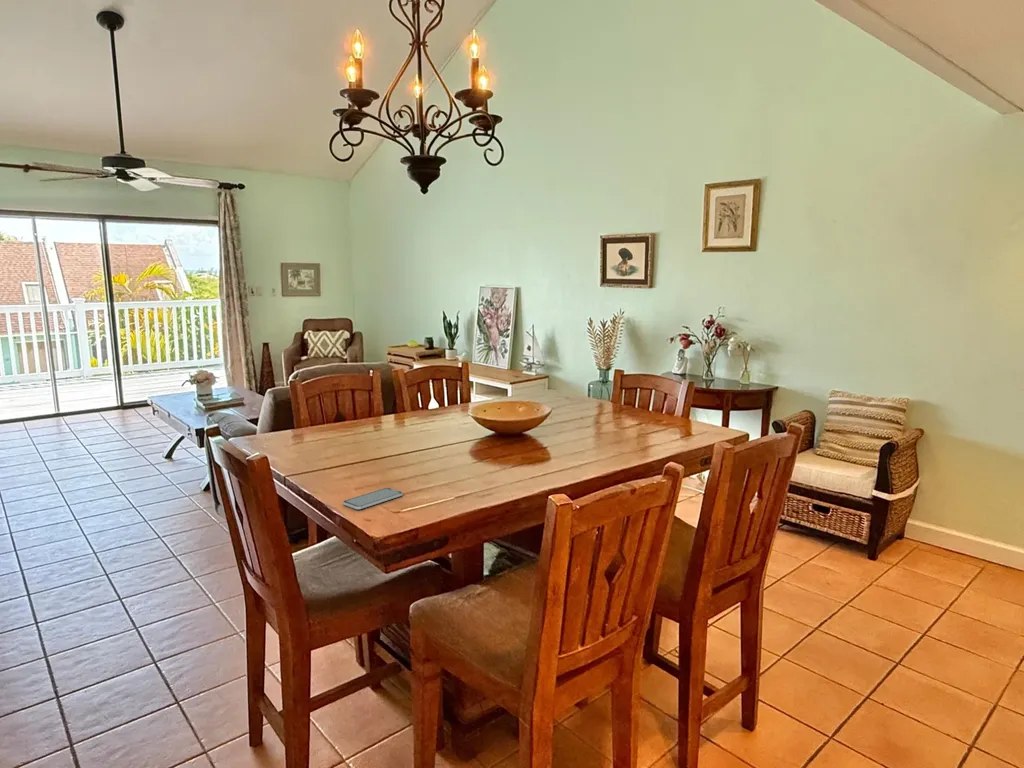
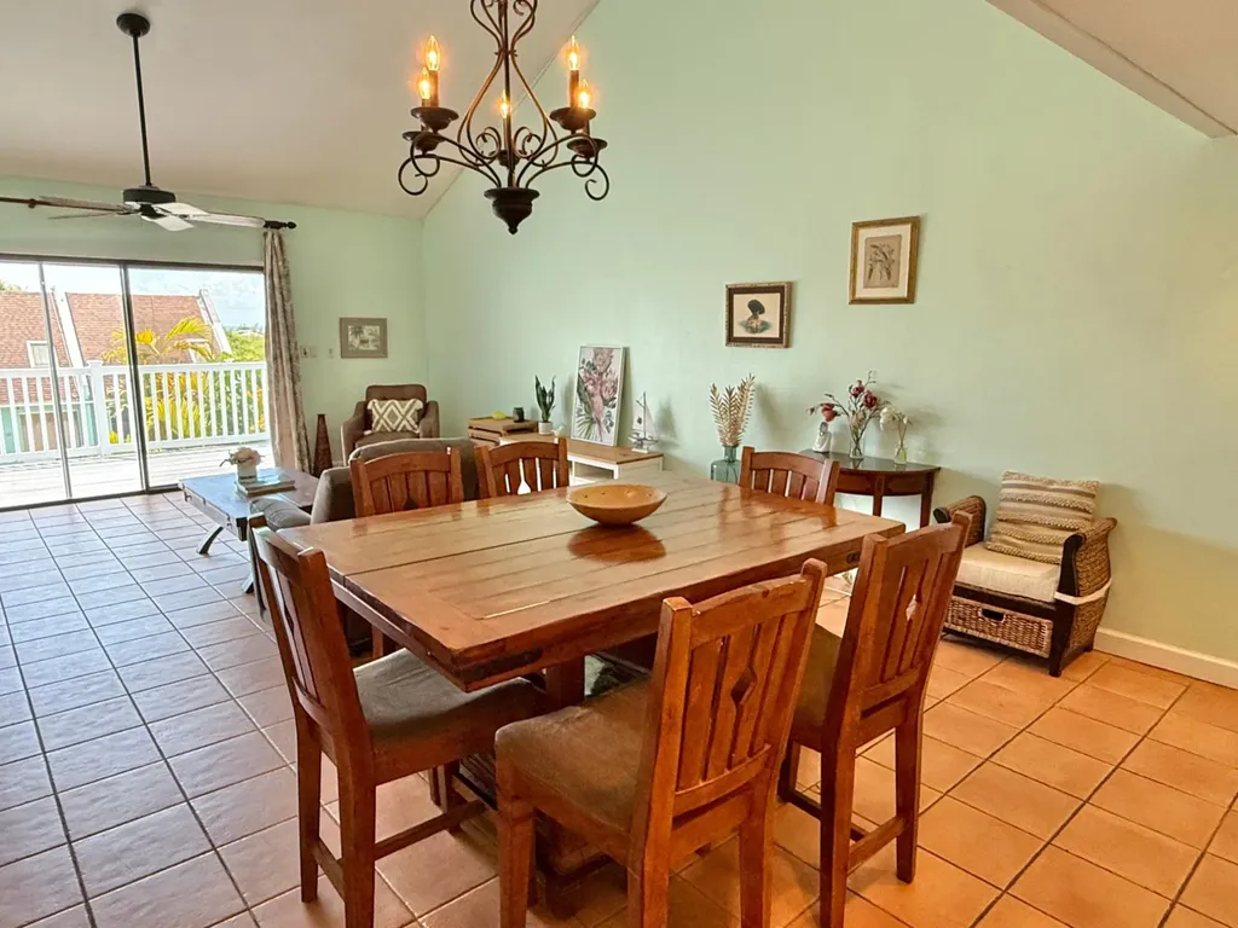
- smartphone [342,487,404,510]
